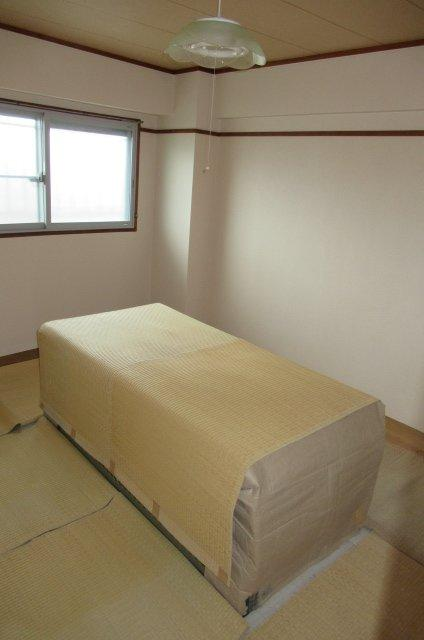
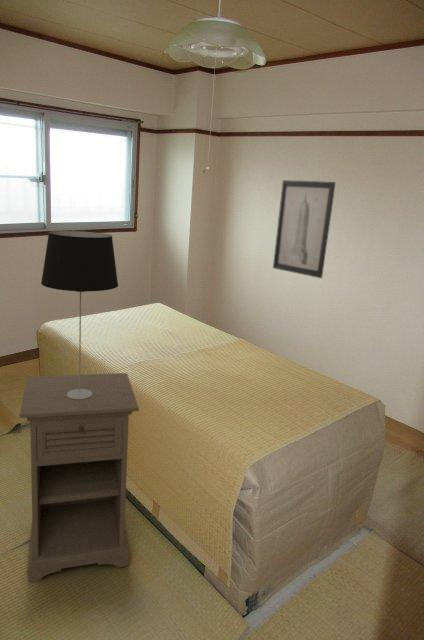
+ table lamp [40,230,119,399]
+ nightstand [19,372,140,583]
+ wall art [272,179,337,279]
